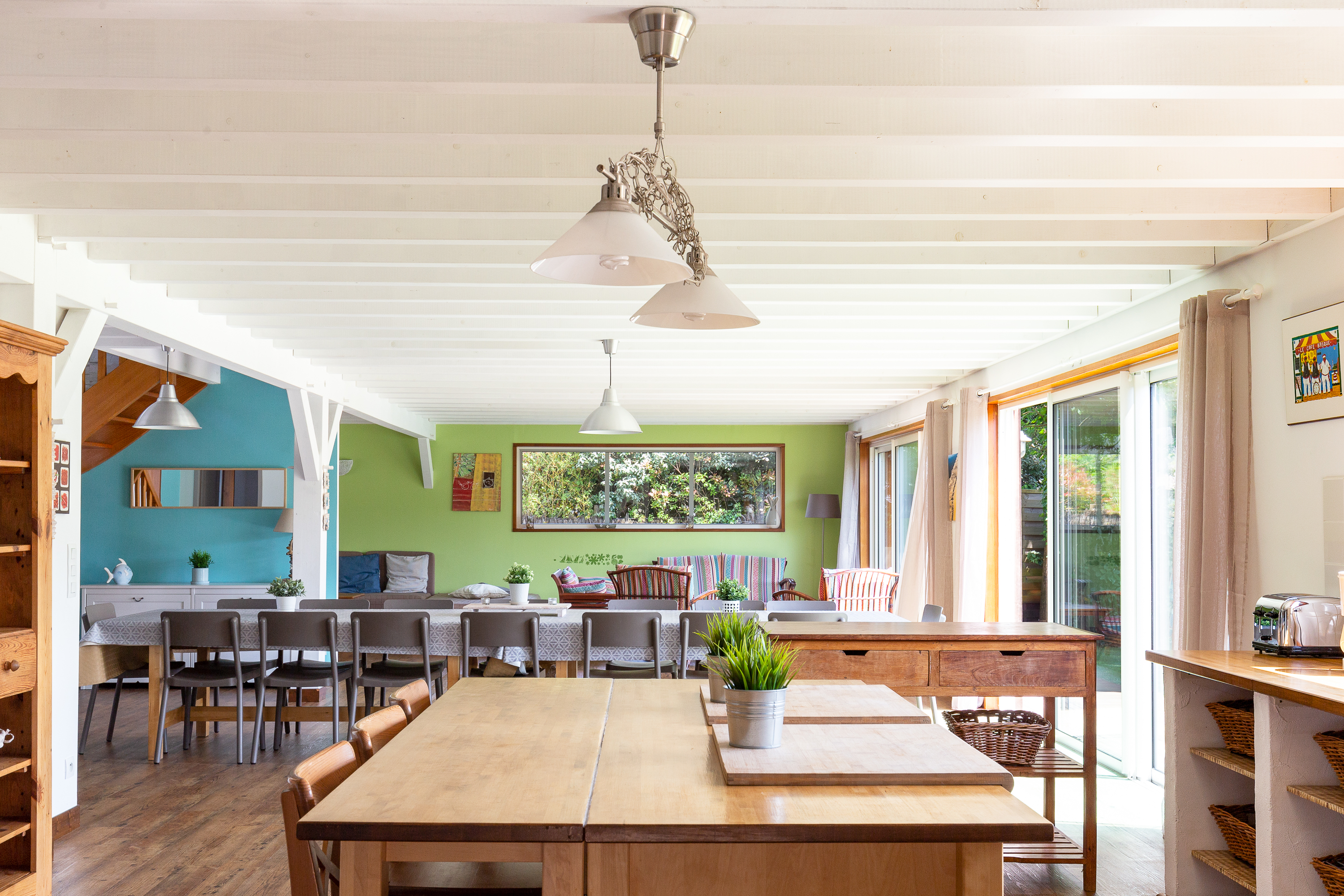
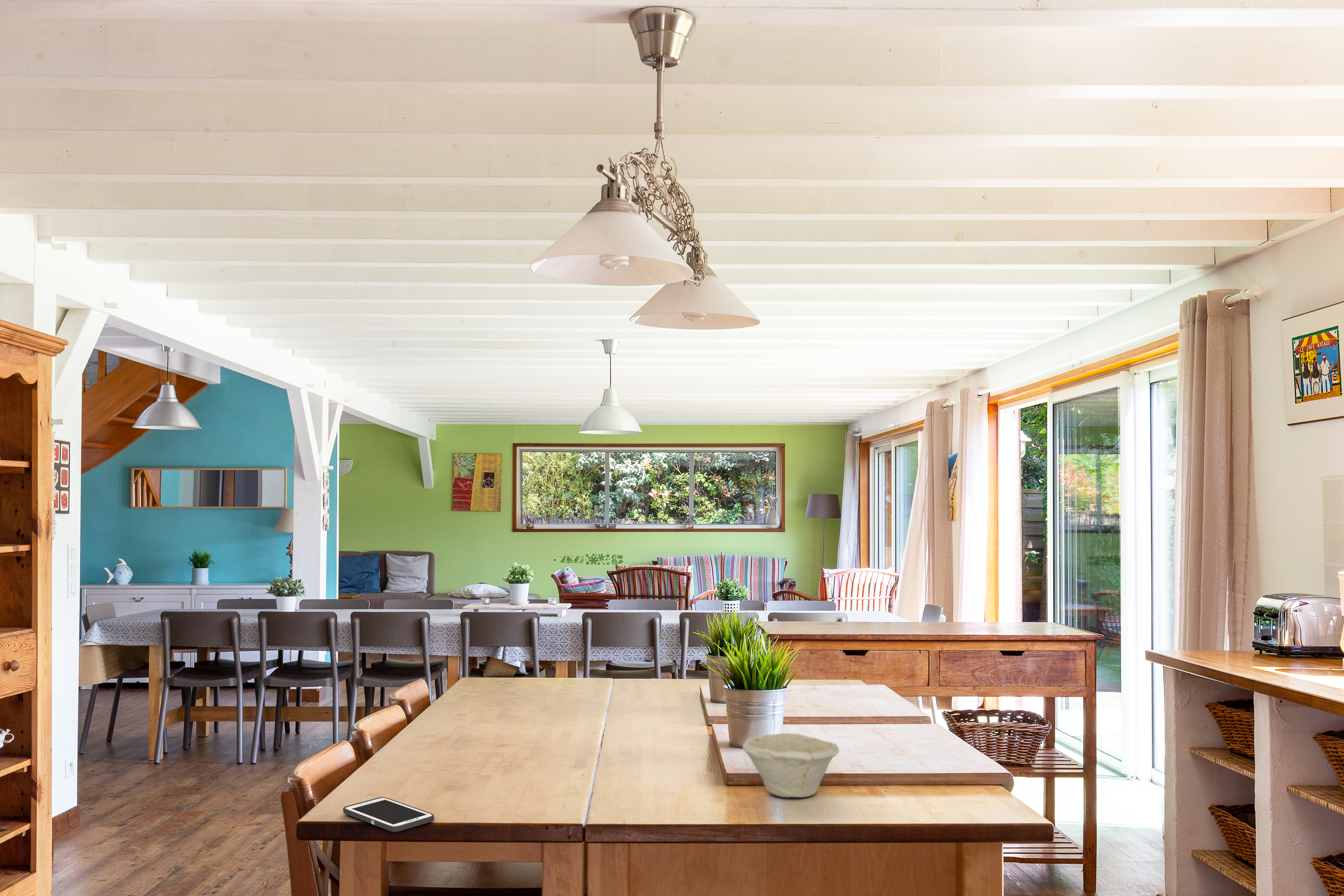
+ bowl [742,733,840,798]
+ cell phone [343,797,435,833]
